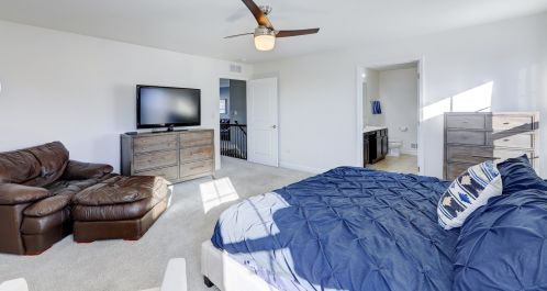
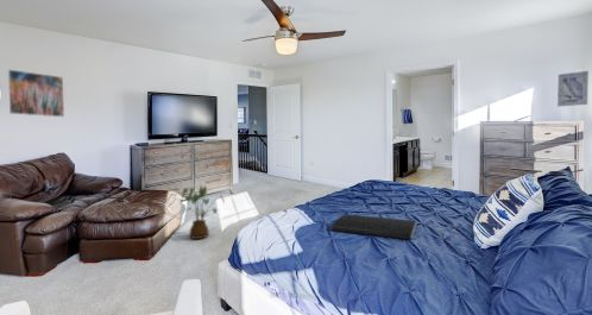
+ wall art [556,70,590,108]
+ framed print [7,68,65,118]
+ house plant [181,184,226,240]
+ desk pad [329,213,417,241]
